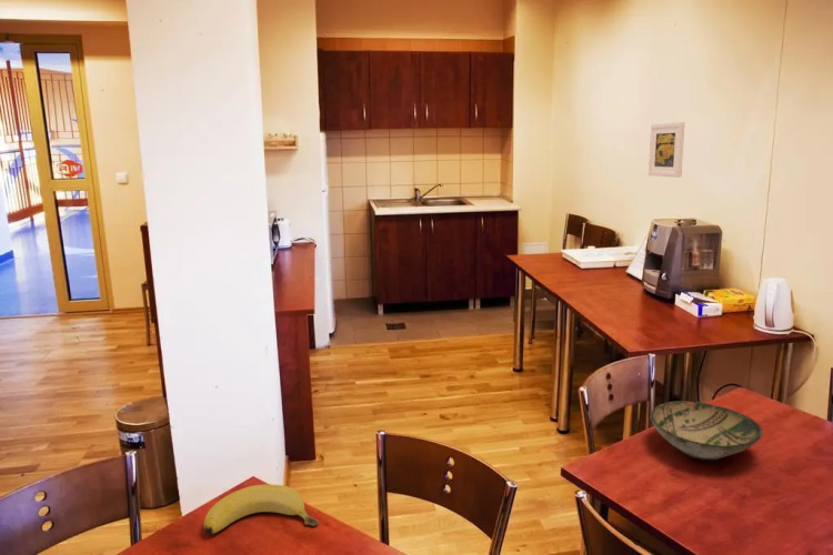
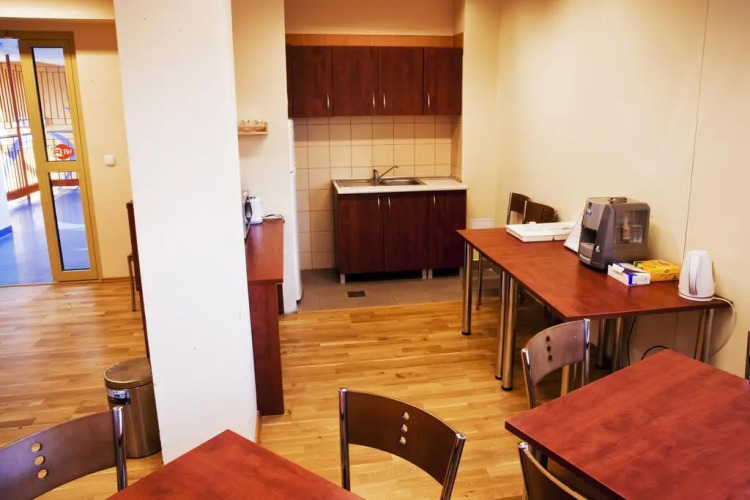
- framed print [648,121,685,179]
- bowl [650,400,764,462]
- banana [203,484,320,536]
